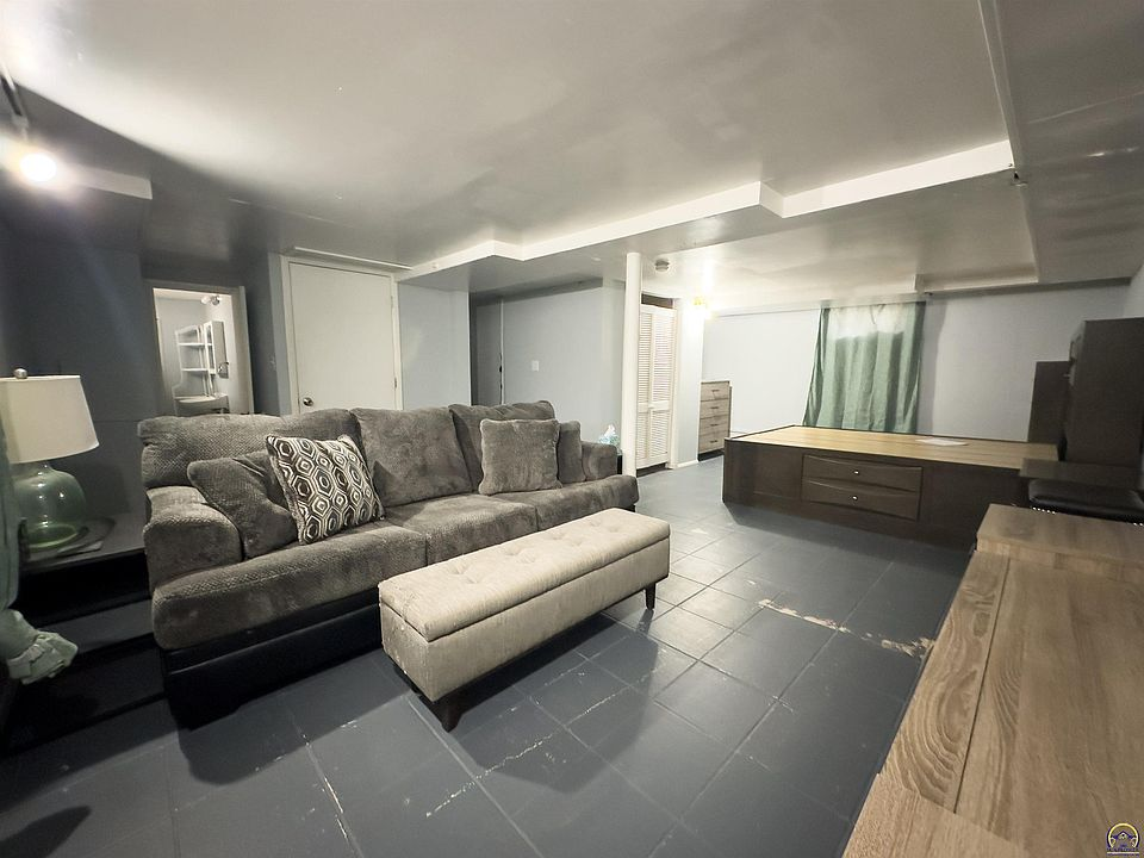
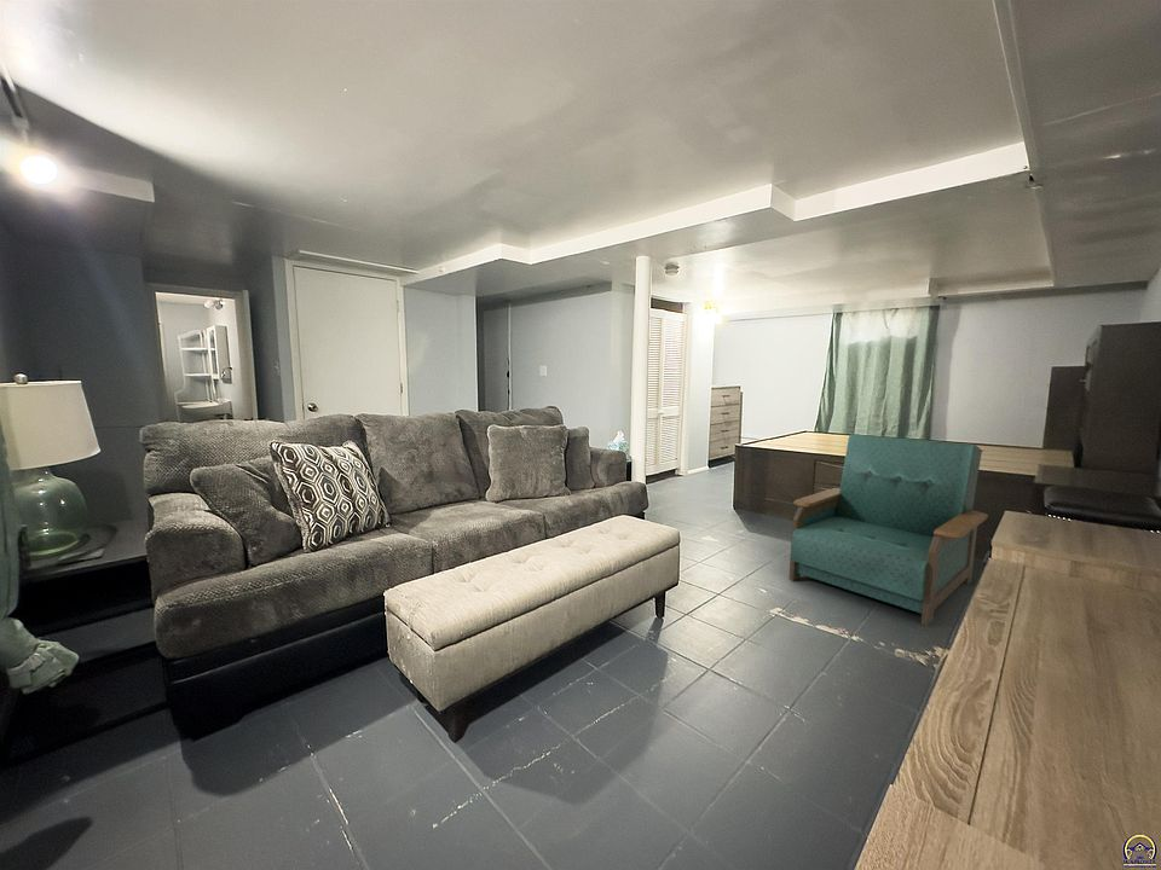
+ armchair [789,433,989,627]
